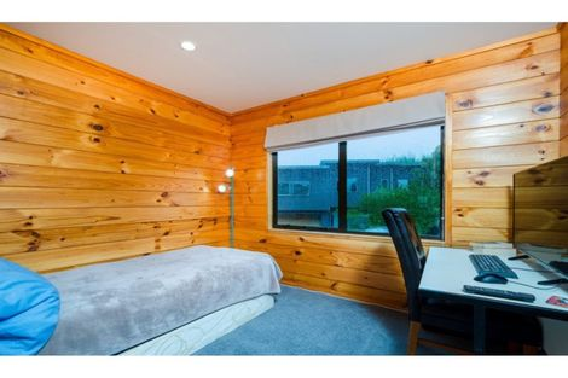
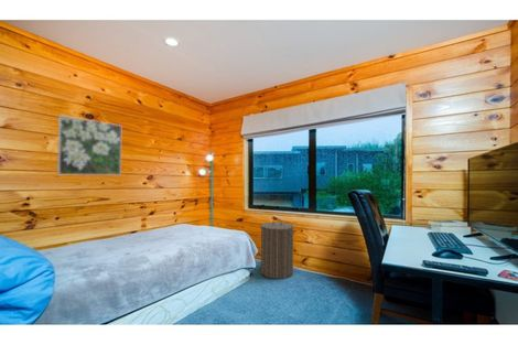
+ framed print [56,115,122,176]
+ laundry hamper [259,217,298,280]
